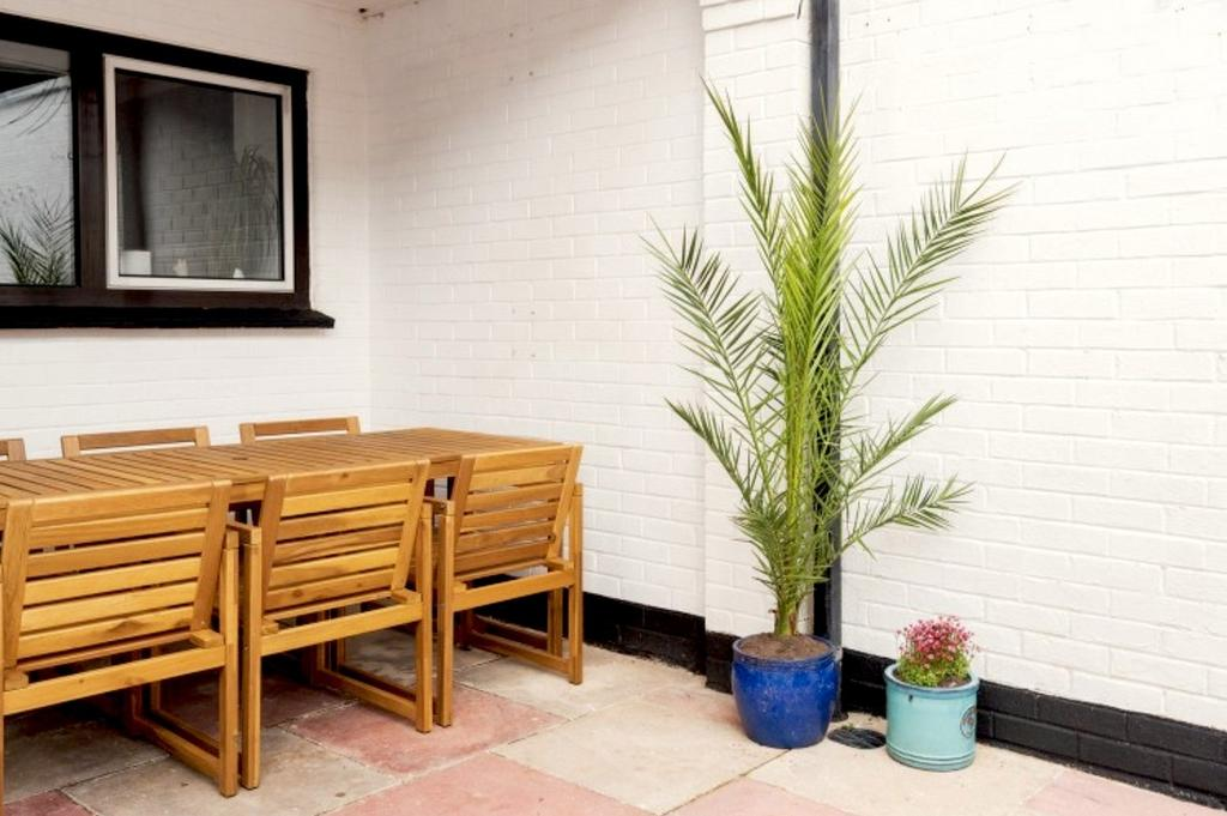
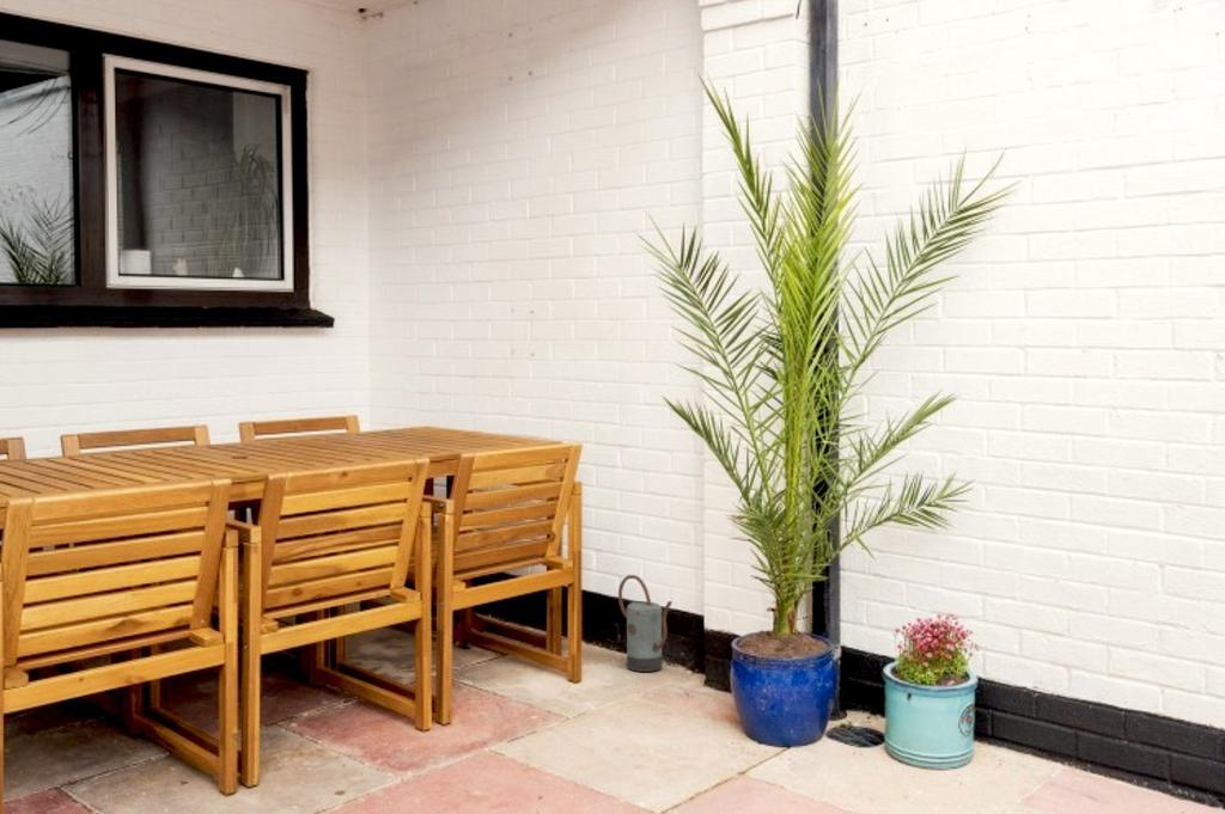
+ watering can [617,574,674,673]
